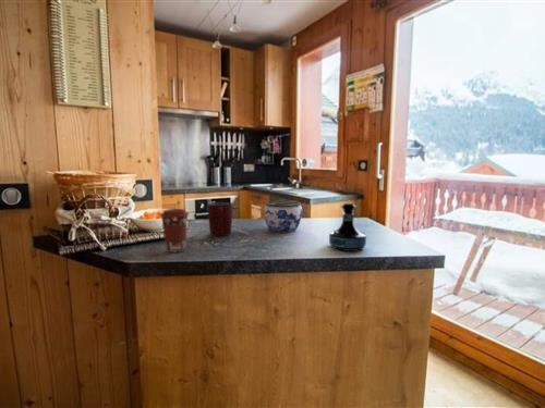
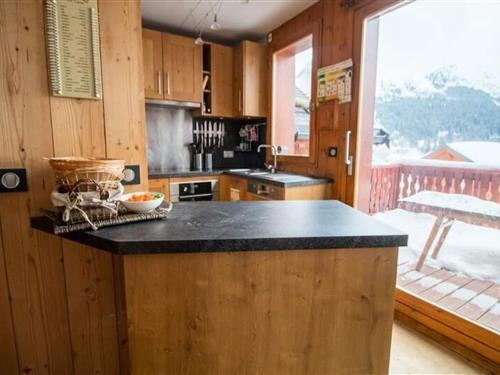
- mug [207,201,233,237]
- coffee cup [159,208,191,254]
- tequila bottle [328,202,367,252]
- jar [263,199,303,233]
